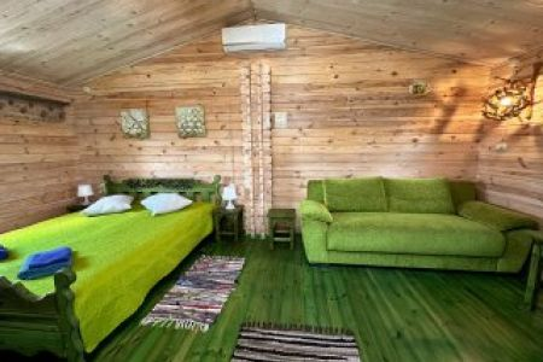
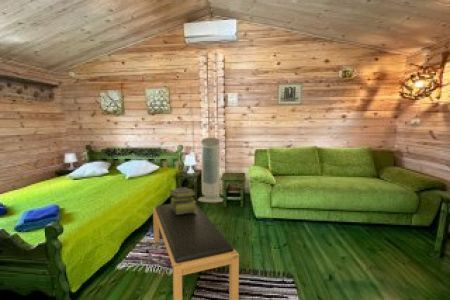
+ air purifier [197,137,224,203]
+ wall art [276,82,304,106]
+ stack of books [168,187,197,214]
+ bench [152,203,240,300]
